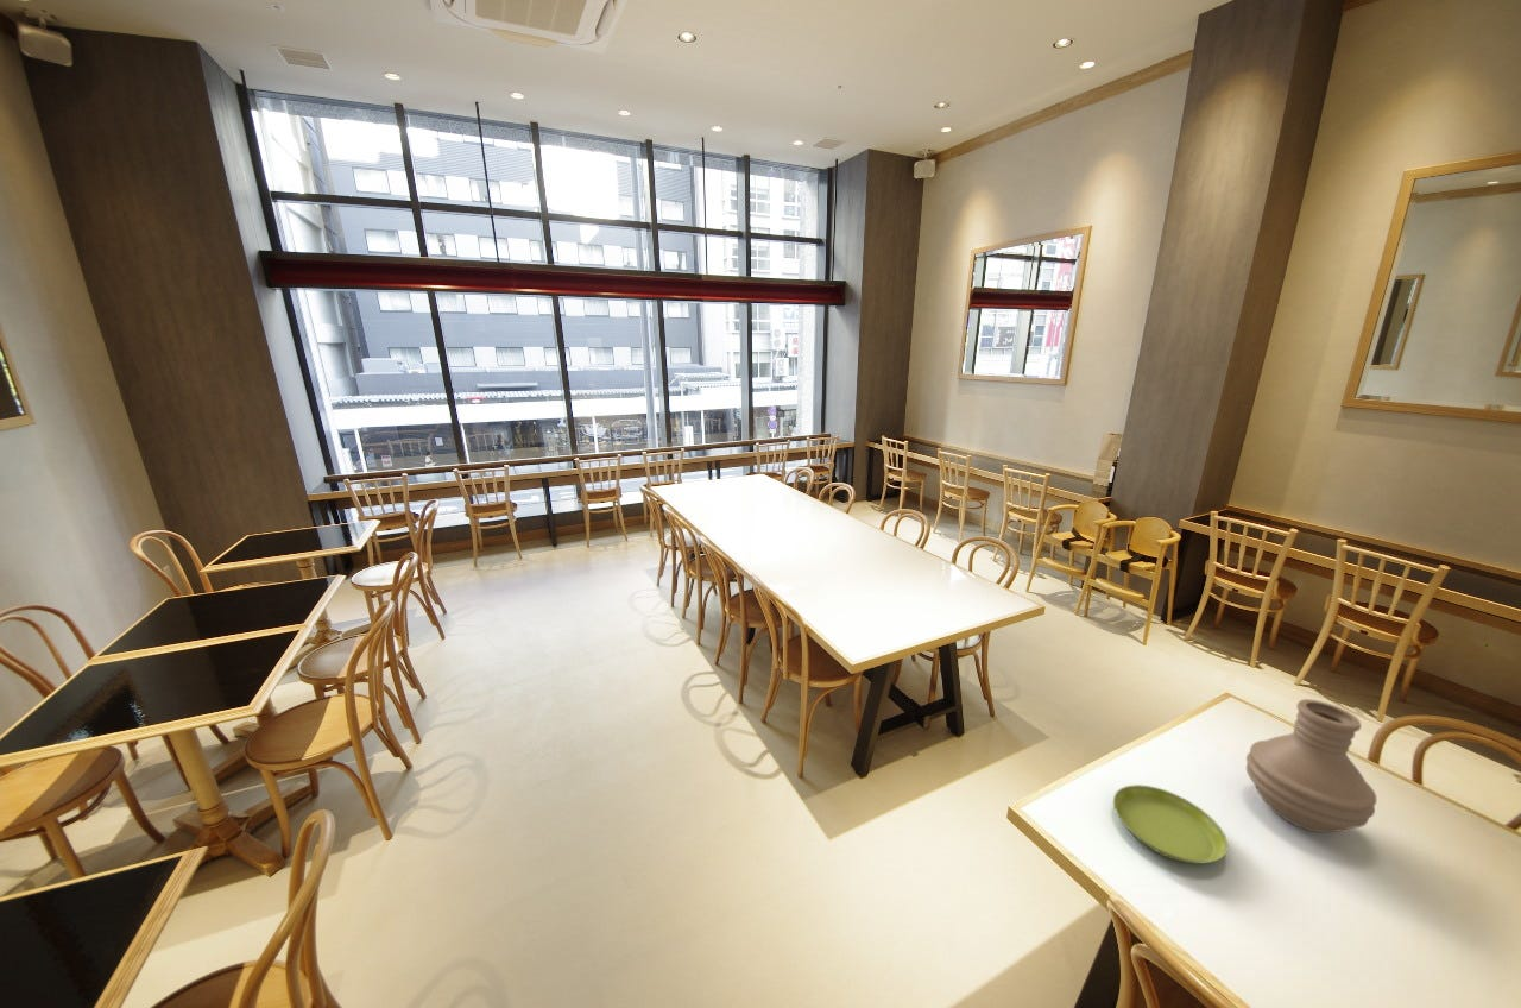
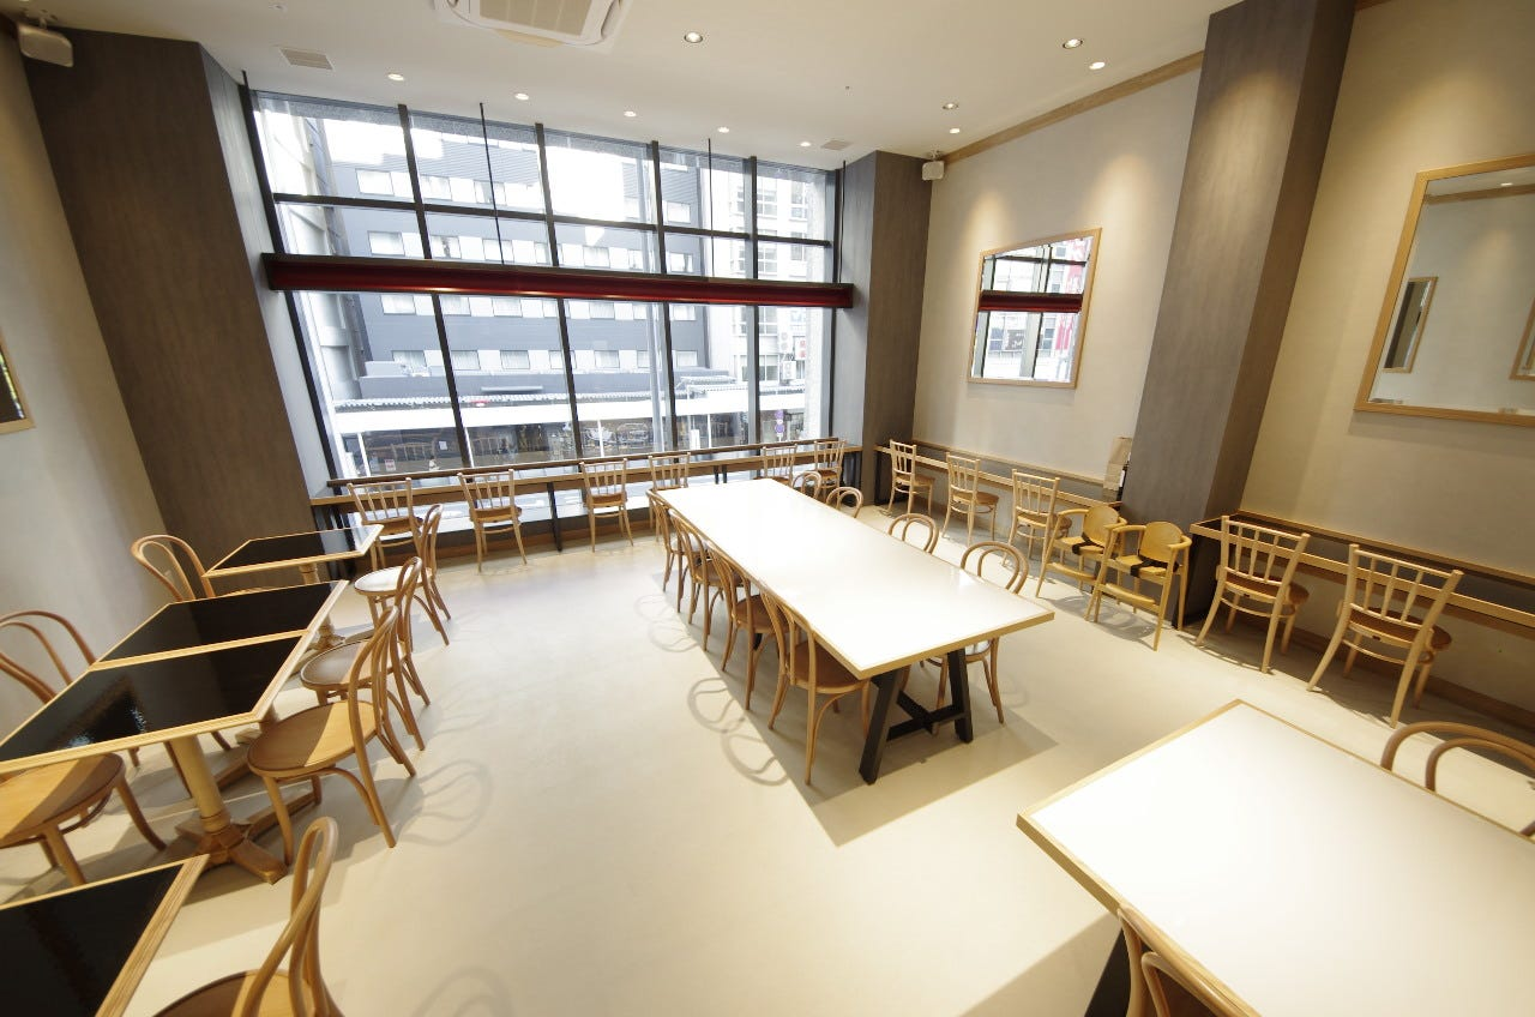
- vase [1245,698,1377,833]
- saucer [1112,783,1230,865]
